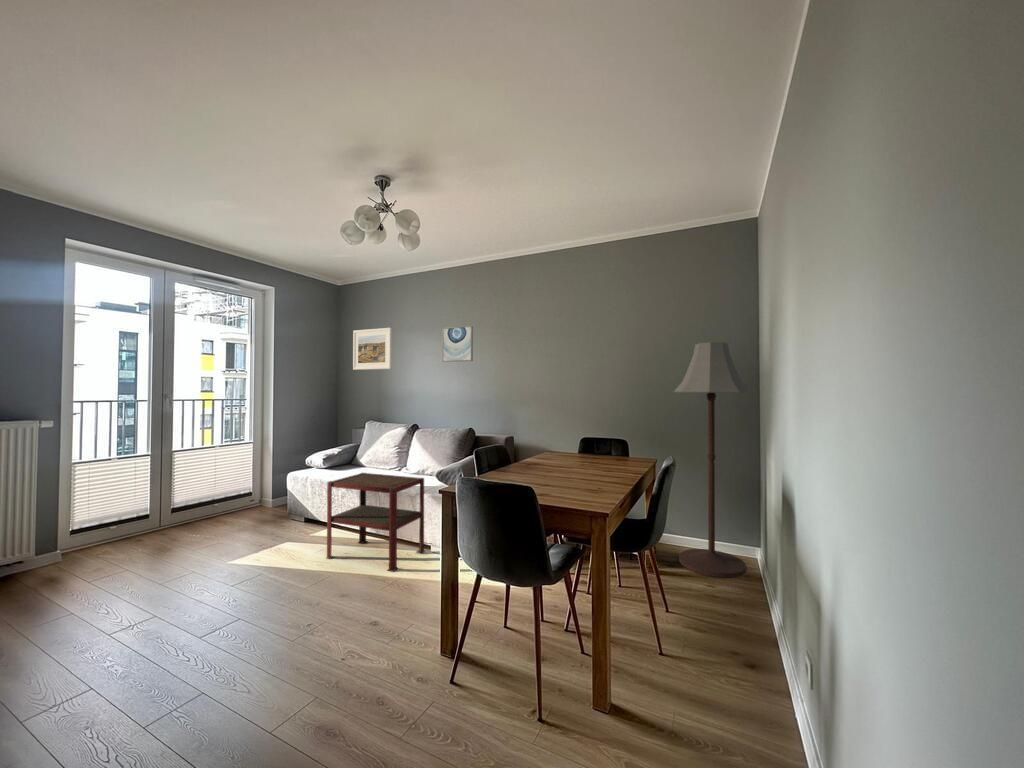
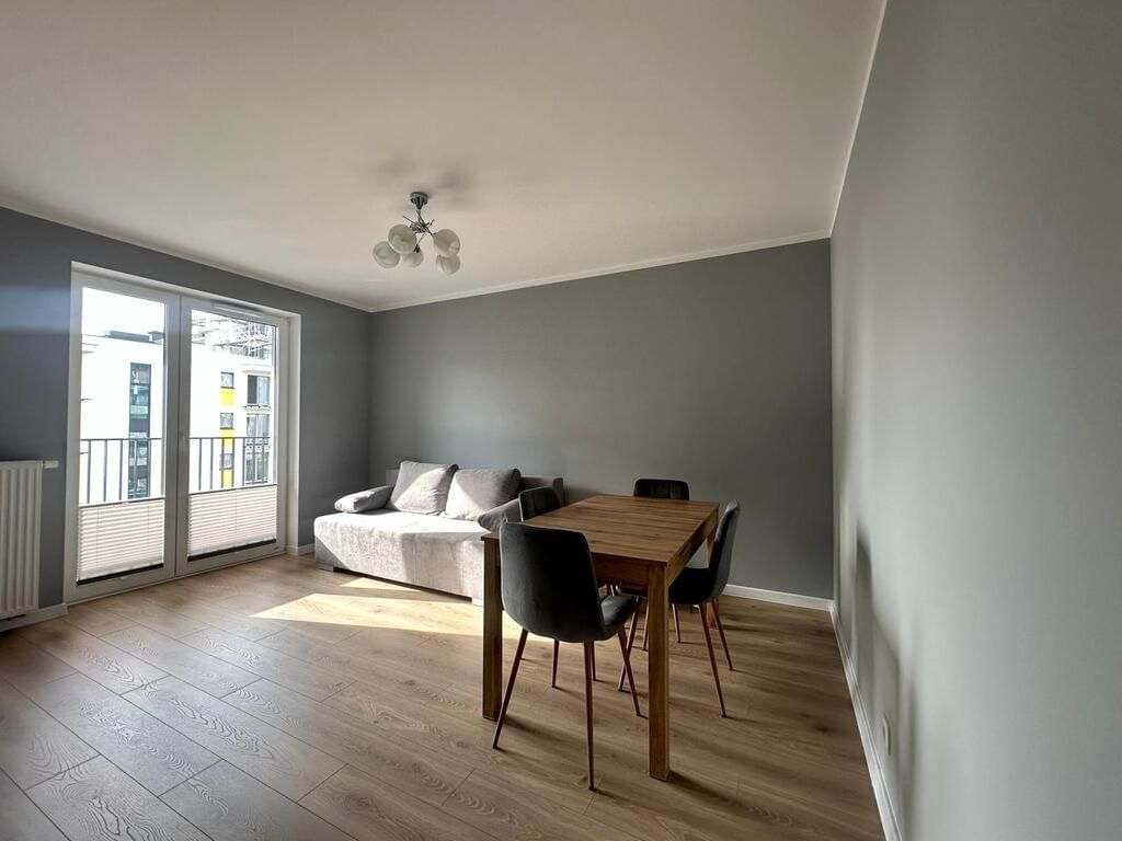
- side table [325,472,426,573]
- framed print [352,327,393,371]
- floor lamp [673,341,753,579]
- wall art [441,325,474,363]
